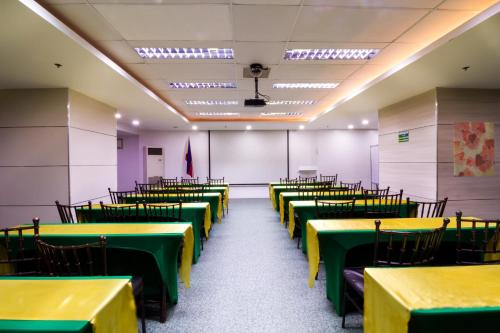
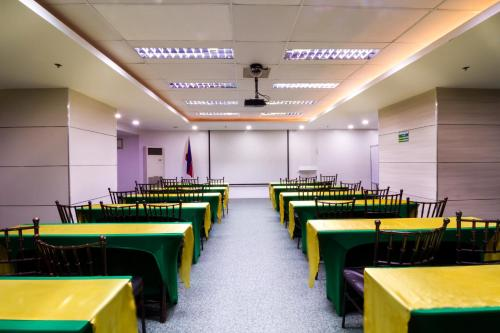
- wall art [452,121,496,178]
